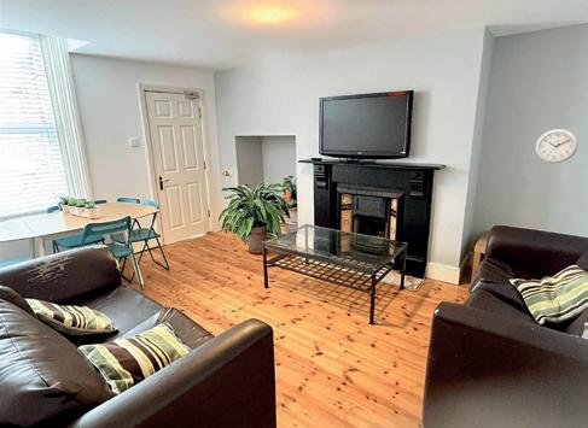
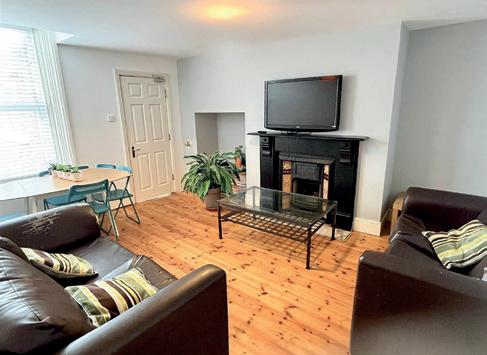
- wall clock [534,128,580,164]
